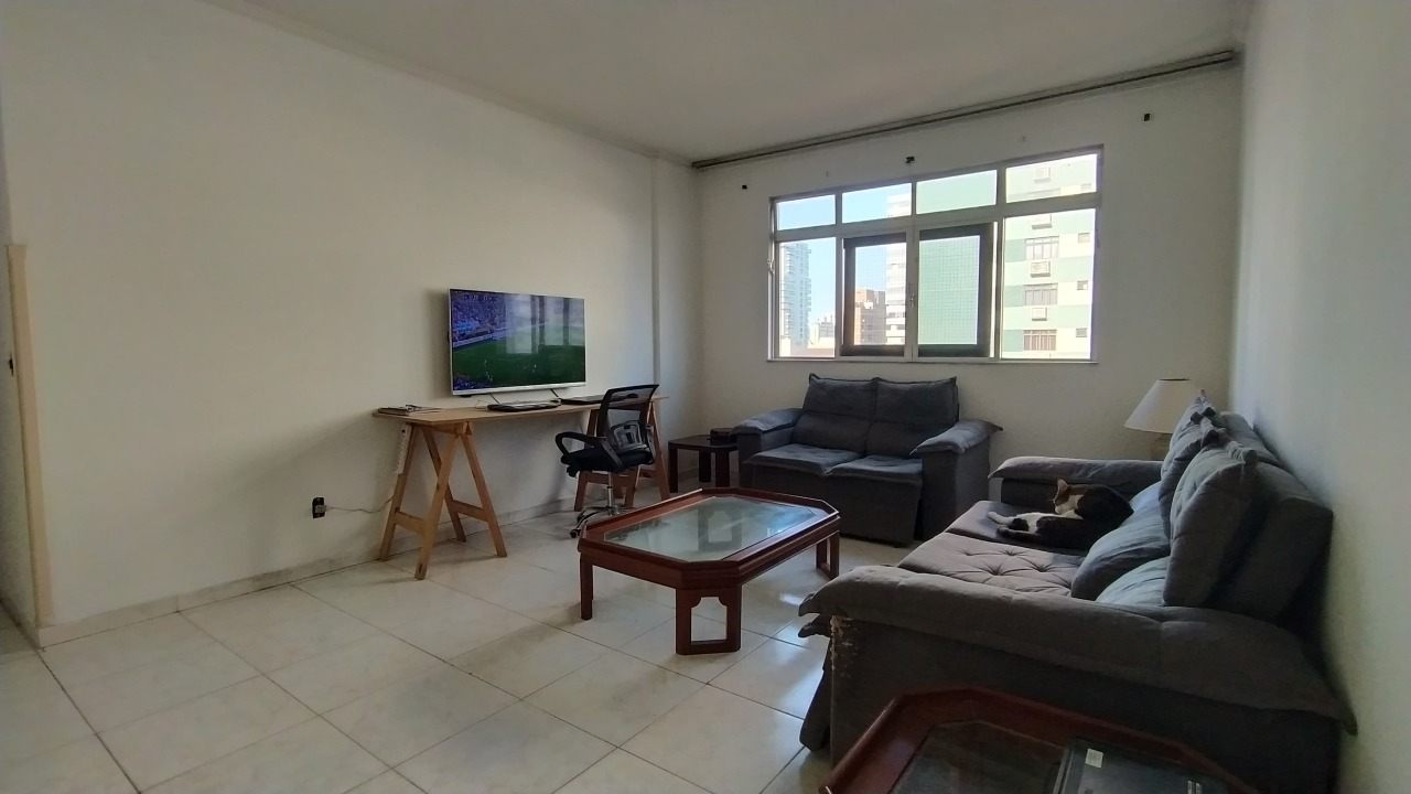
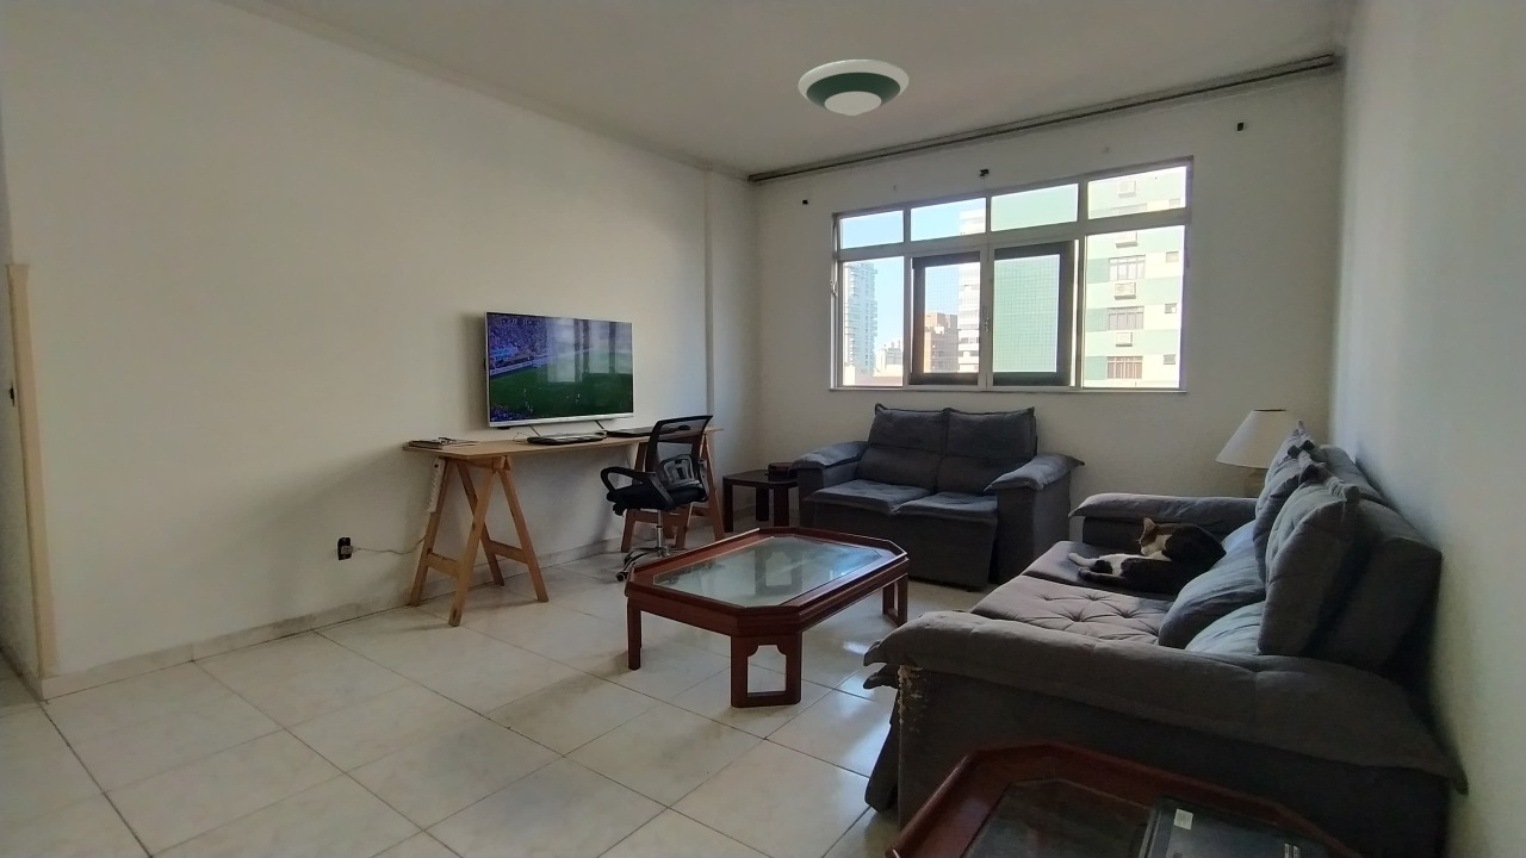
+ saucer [796,58,910,117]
